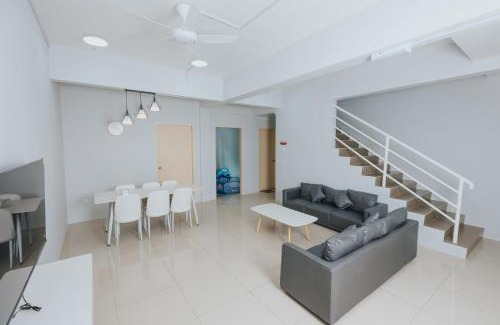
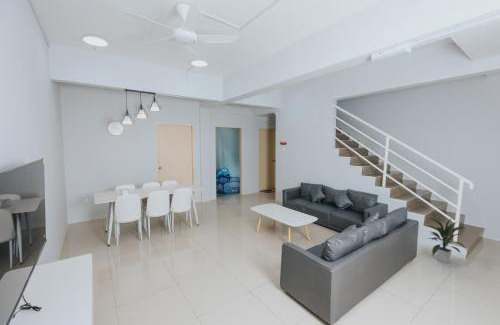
+ indoor plant [424,217,467,264]
